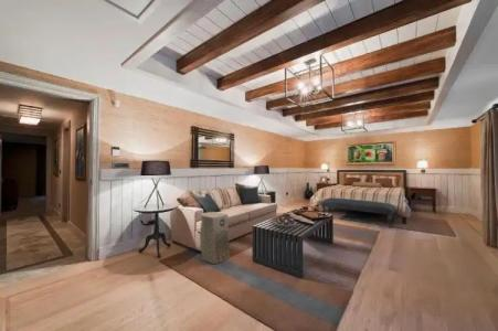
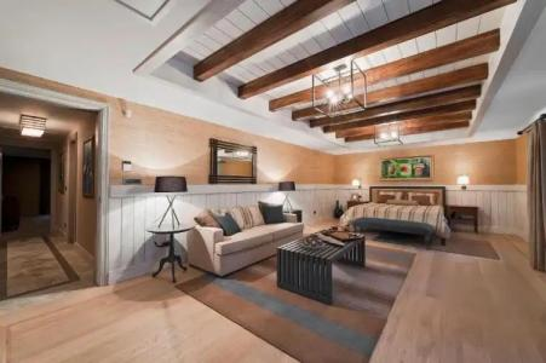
- air purifier [199,211,231,265]
